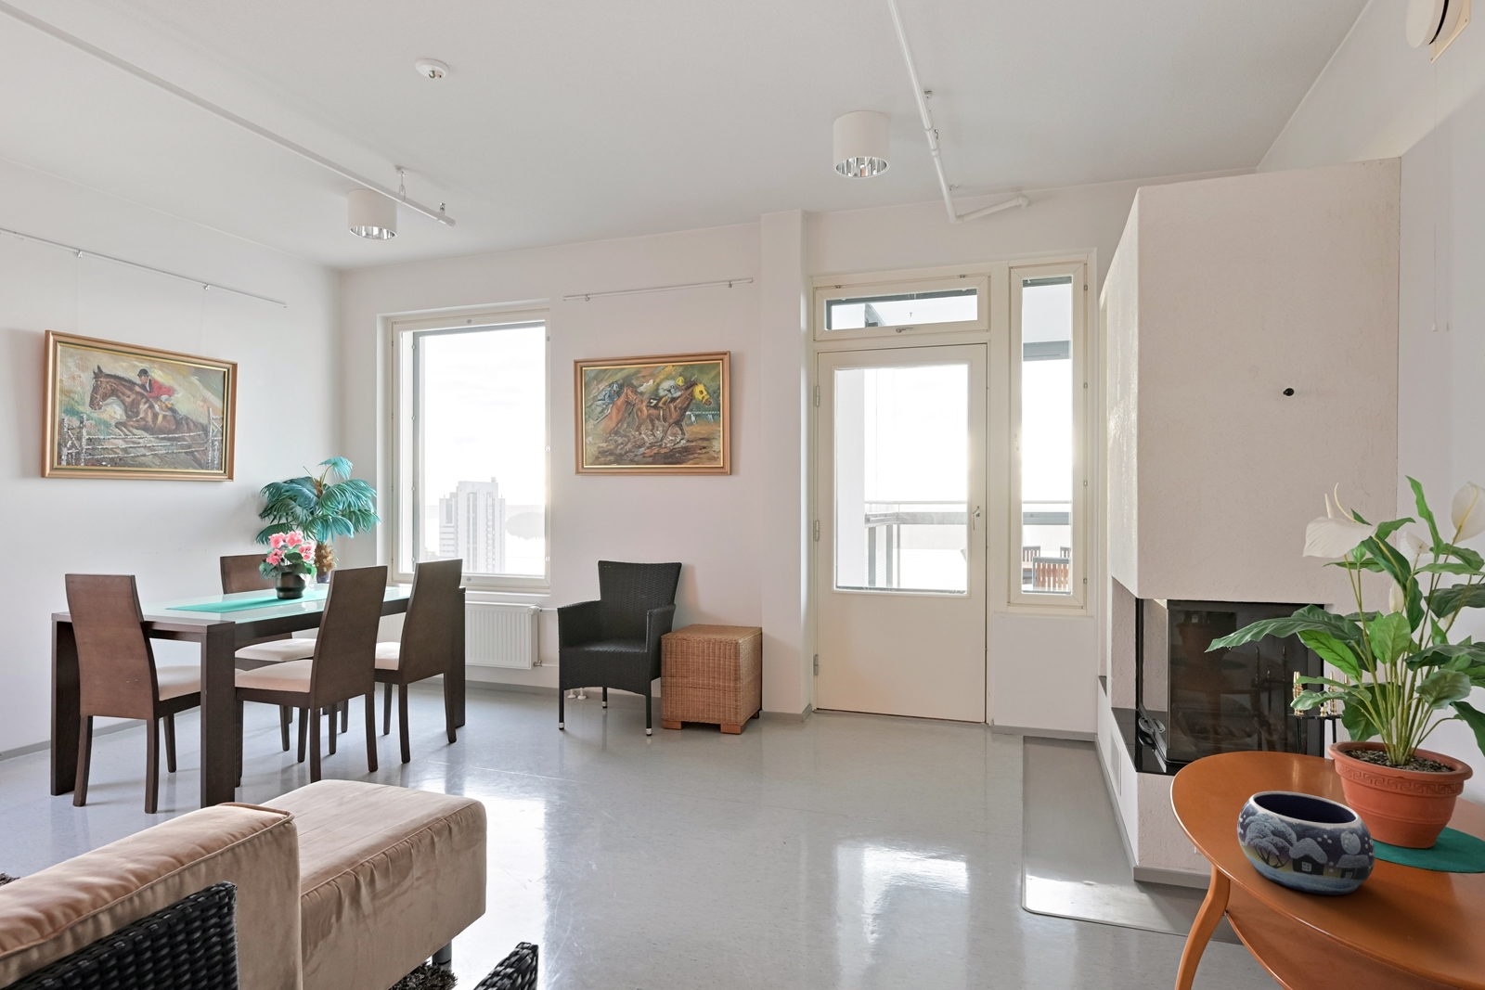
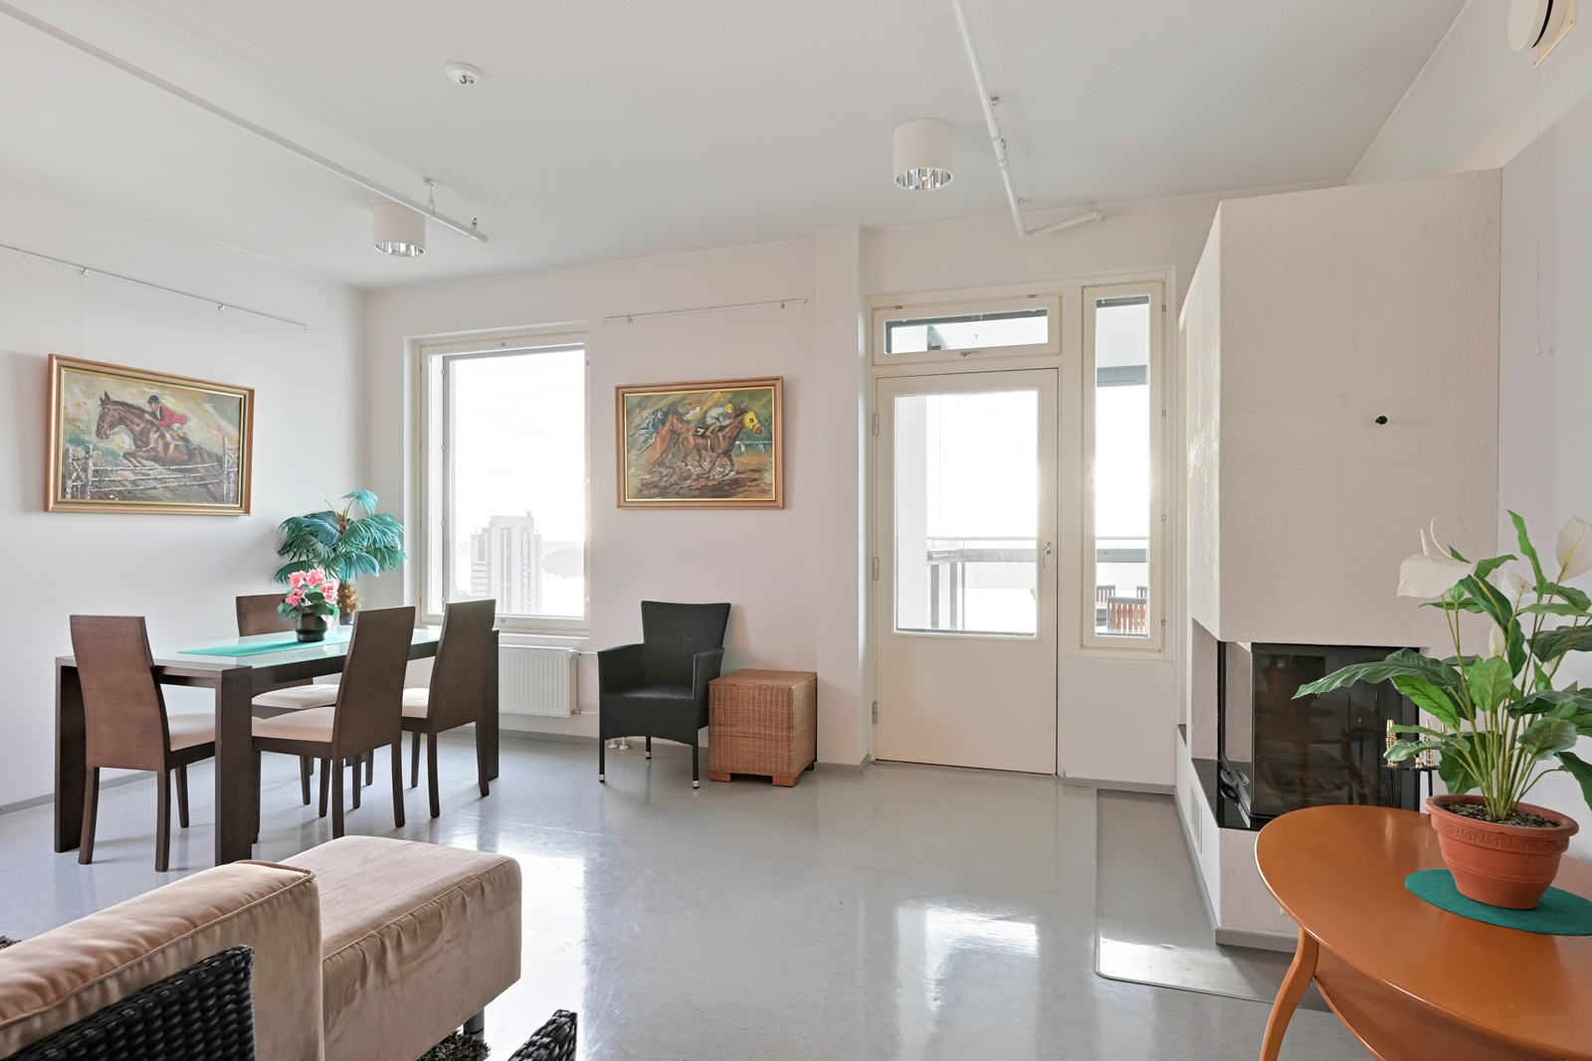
- decorative bowl [1236,790,1377,895]
